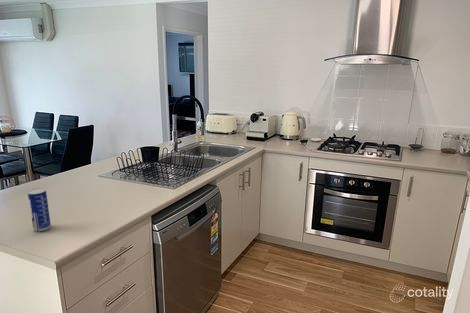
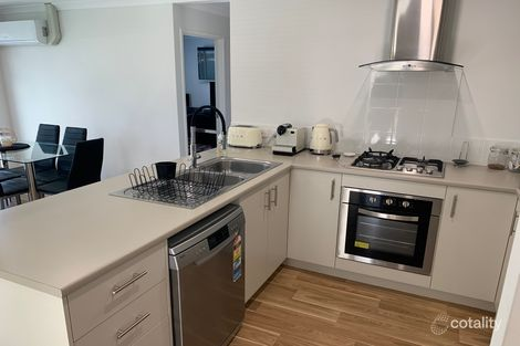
- beverage can [27,187,52,232]
